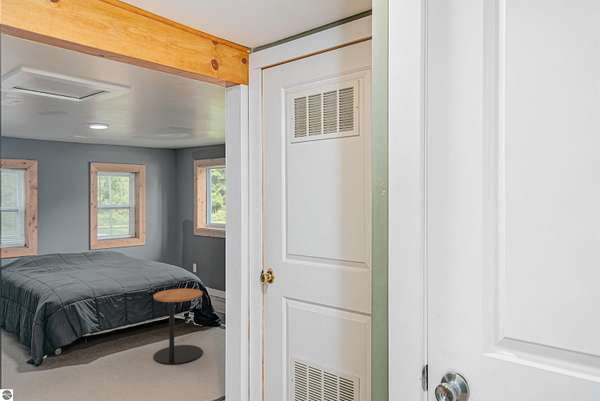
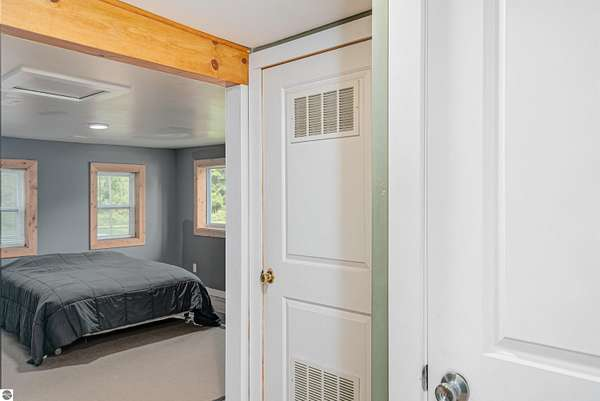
- side table [152,288,204,365]
